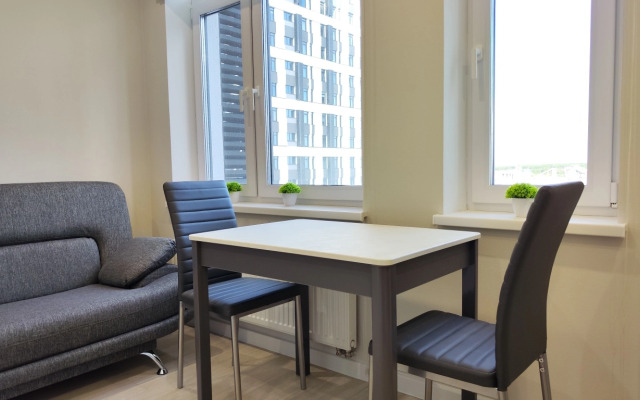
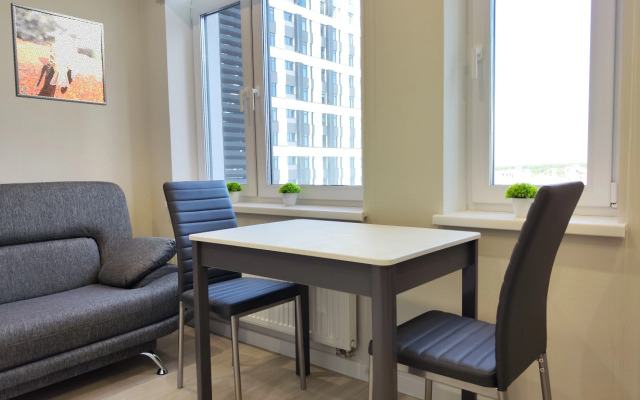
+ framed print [10,2,108,106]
